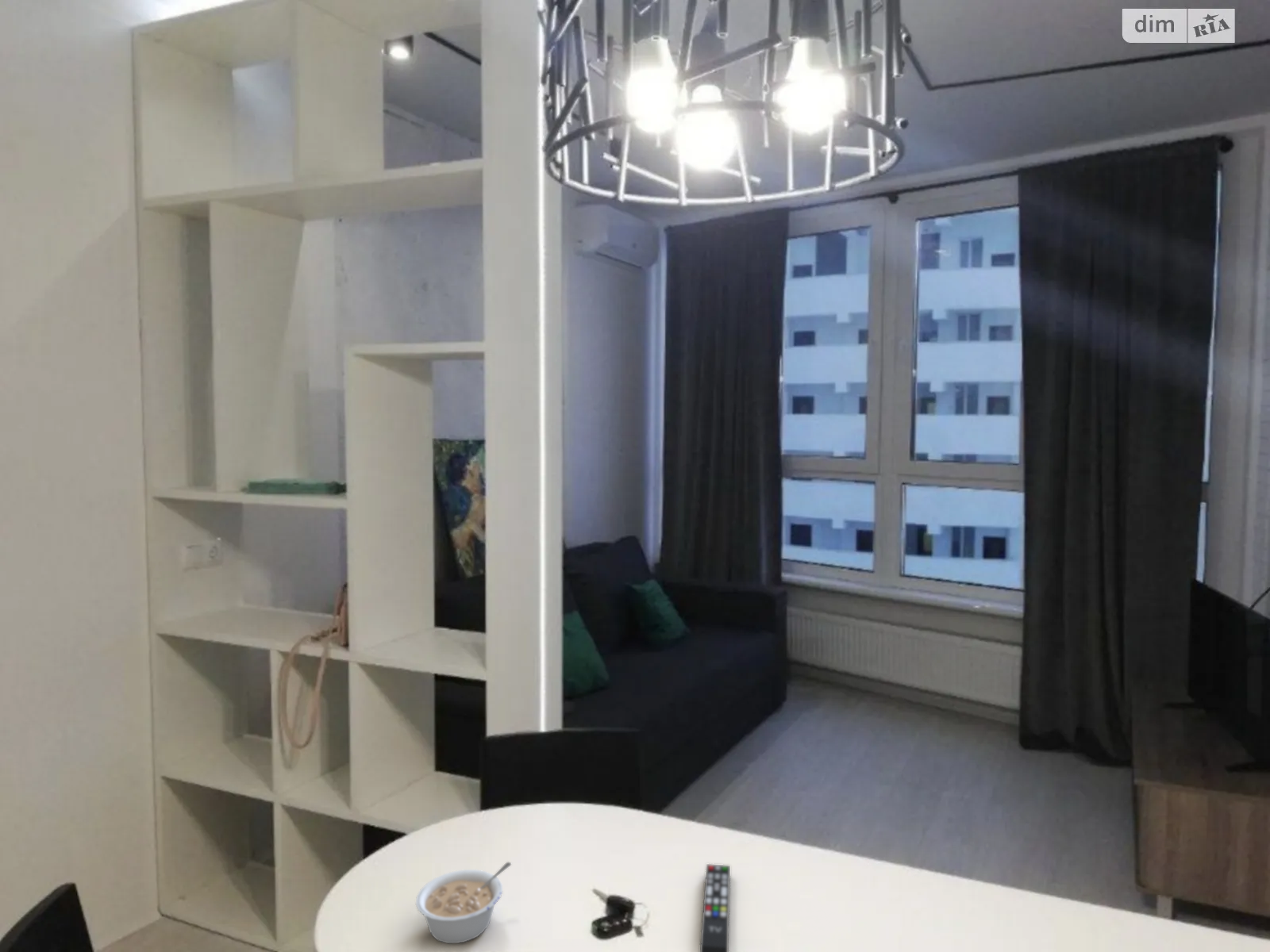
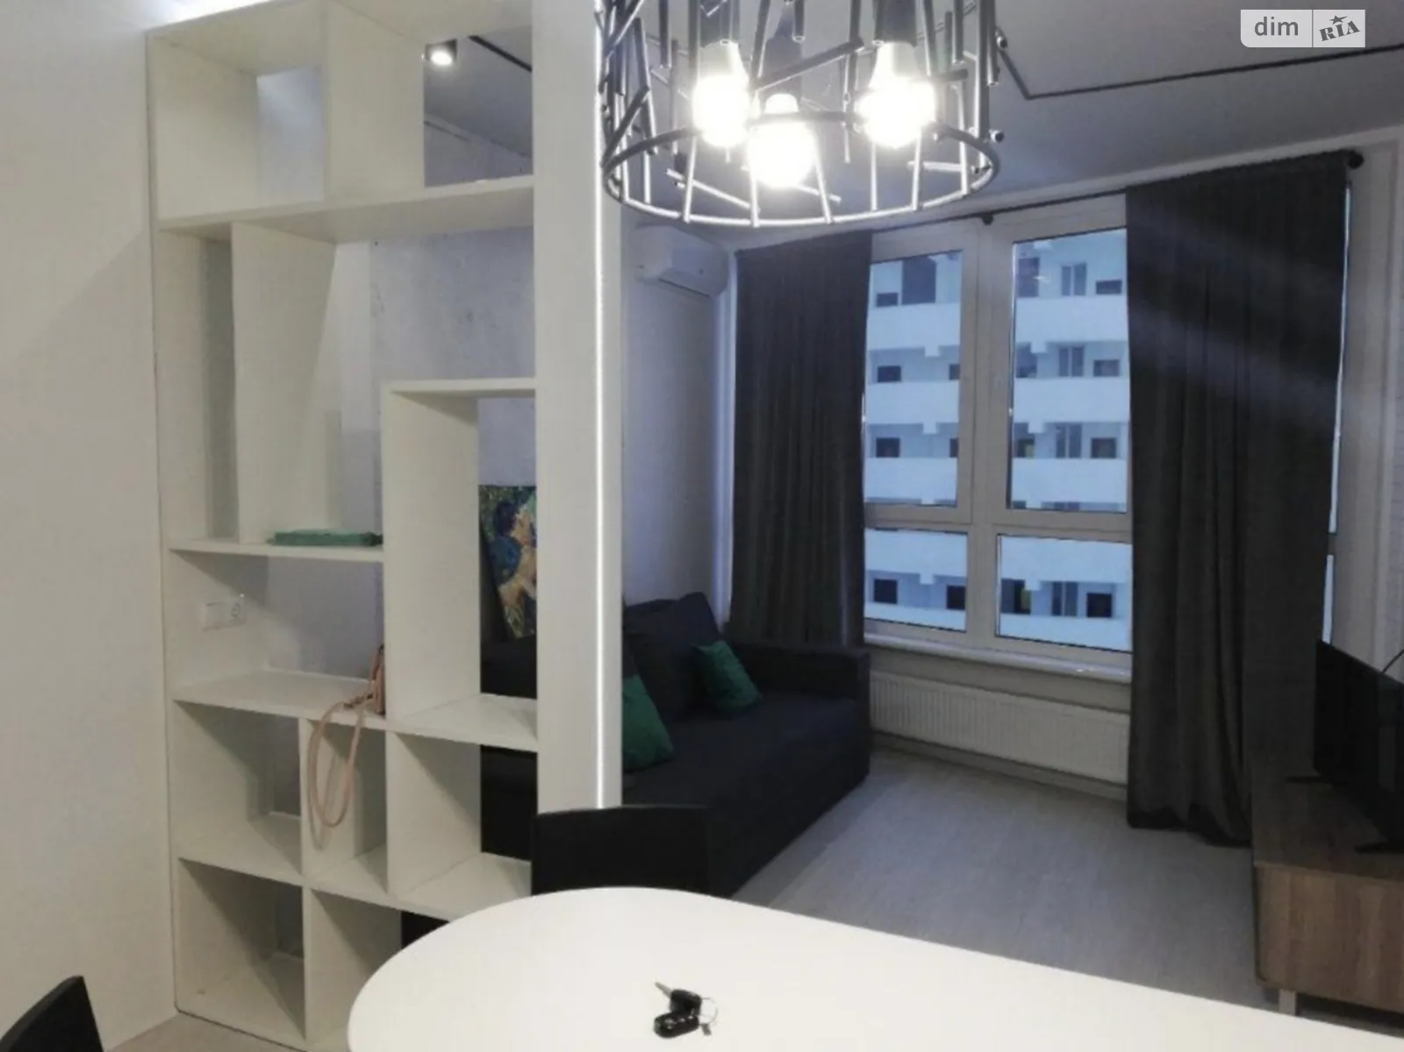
- legume [415,862,512,944]
- remote control [699,863,731,952]
